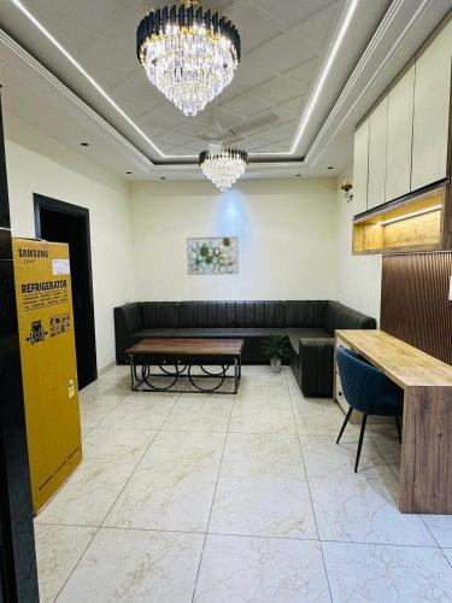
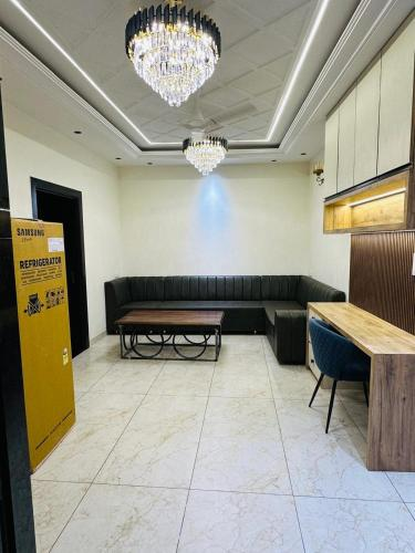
- indoor plant [260,328,292,373]
- wall art [186,235,240,276]
